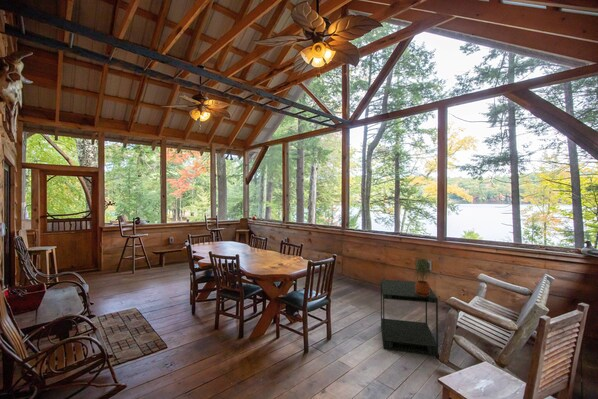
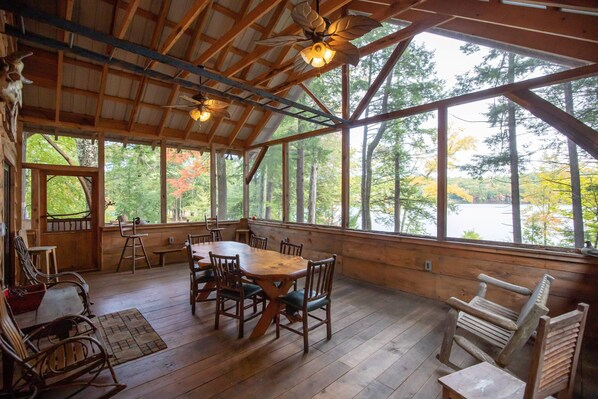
- side table [380,278,439,357]
- potted plant [412,258,432,297]
